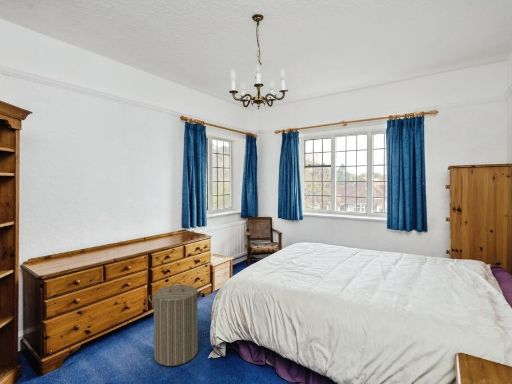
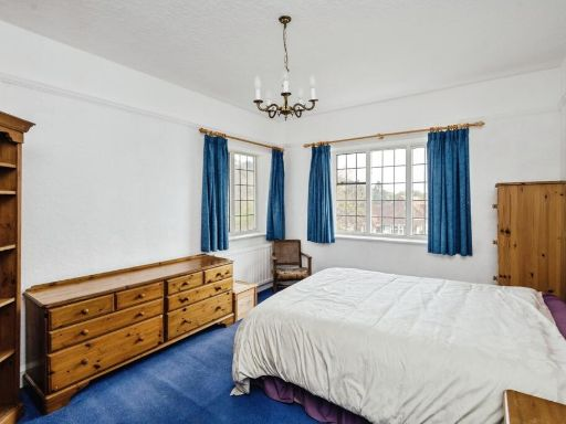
- laundry hamper [147,281,204,367]
